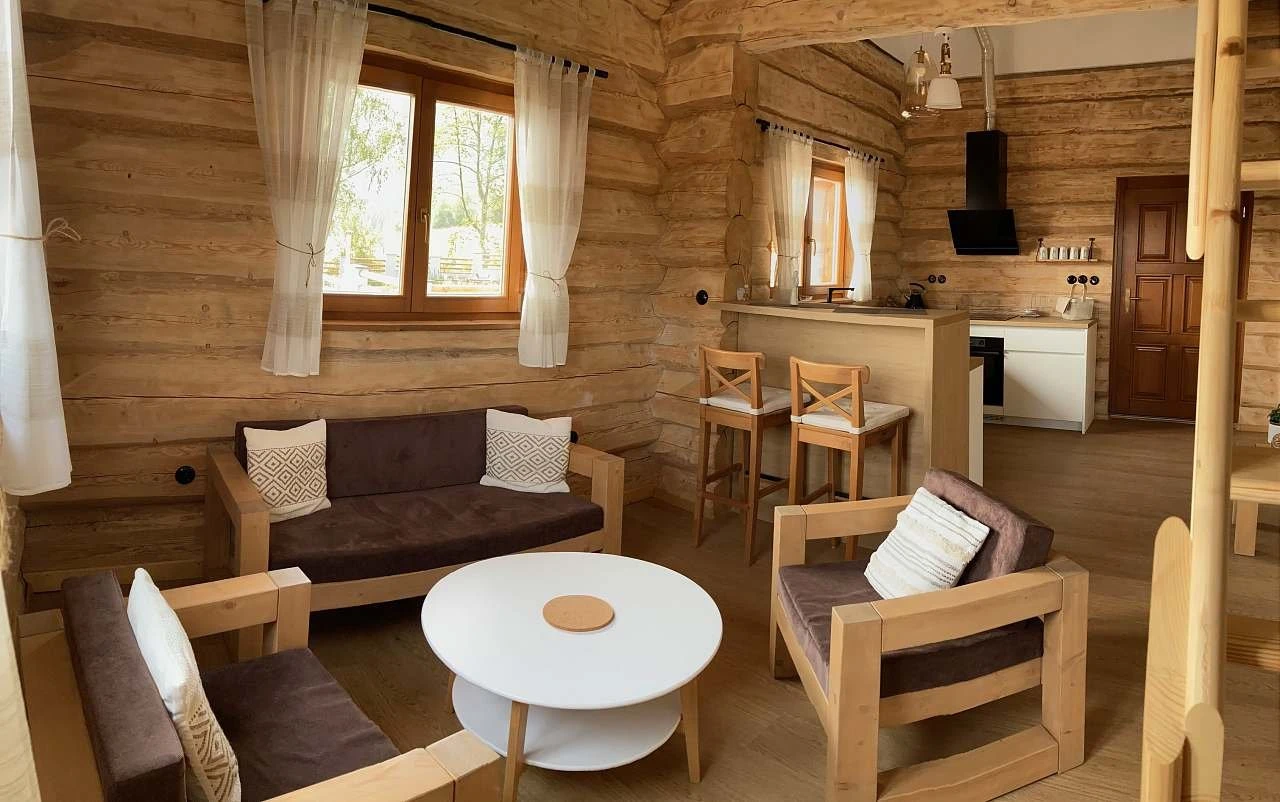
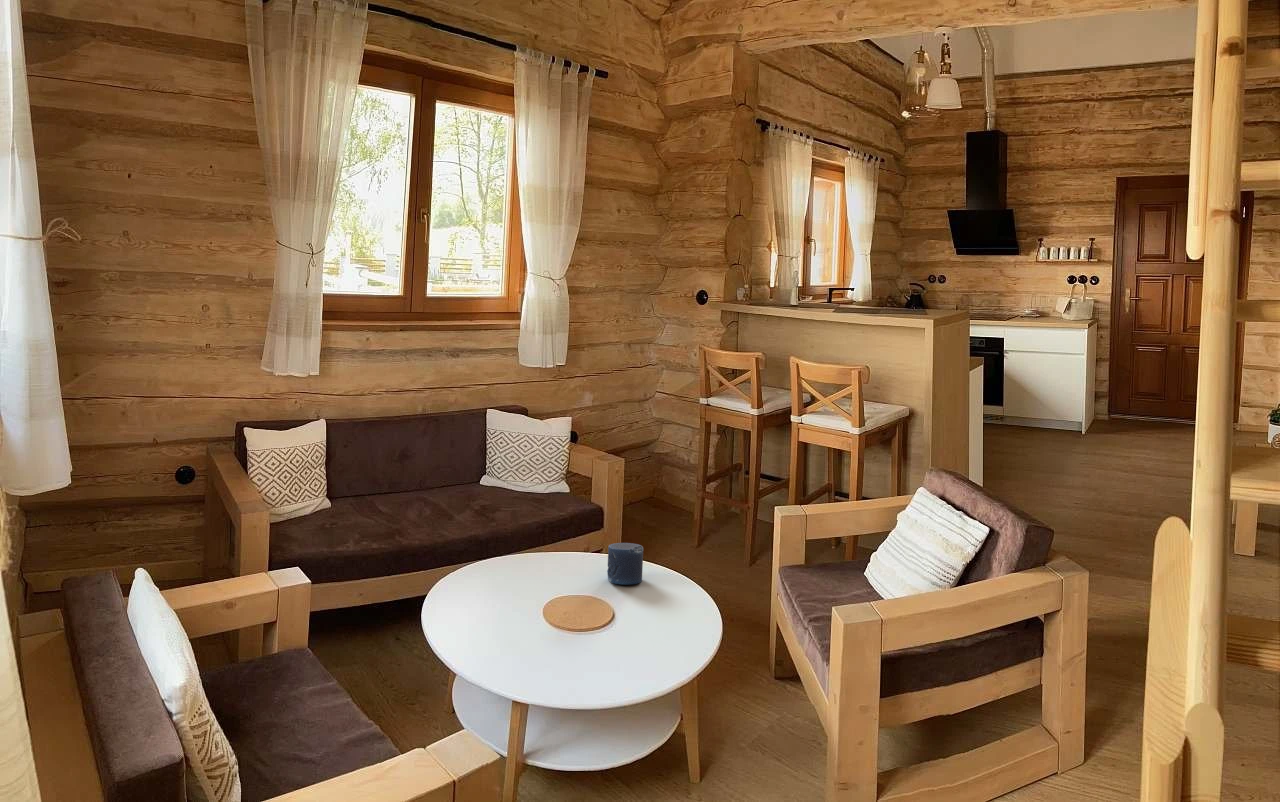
+ candle [606,542,644,586]
